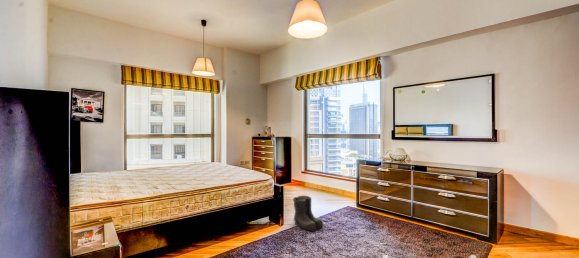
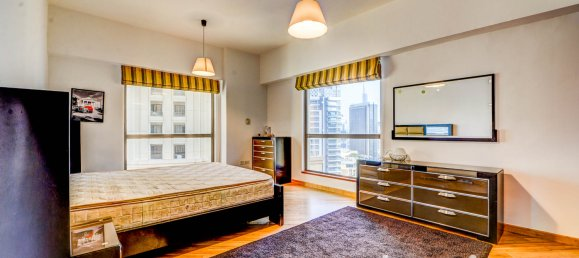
- boots [292,195,325,232]
